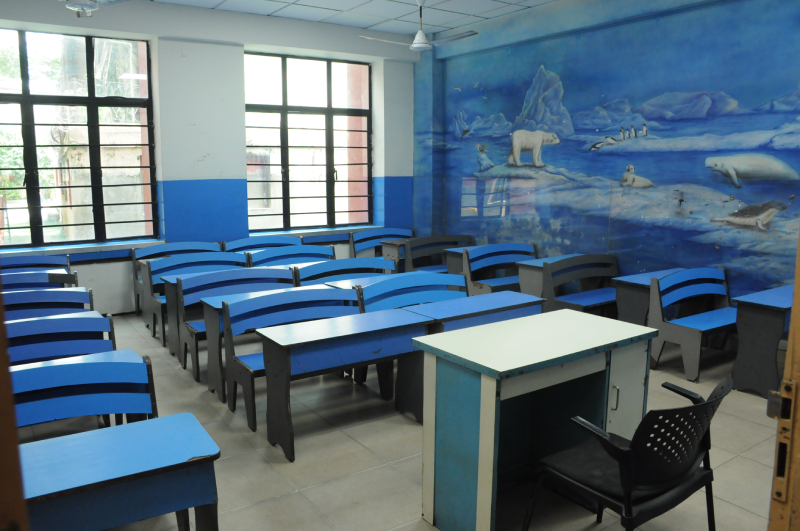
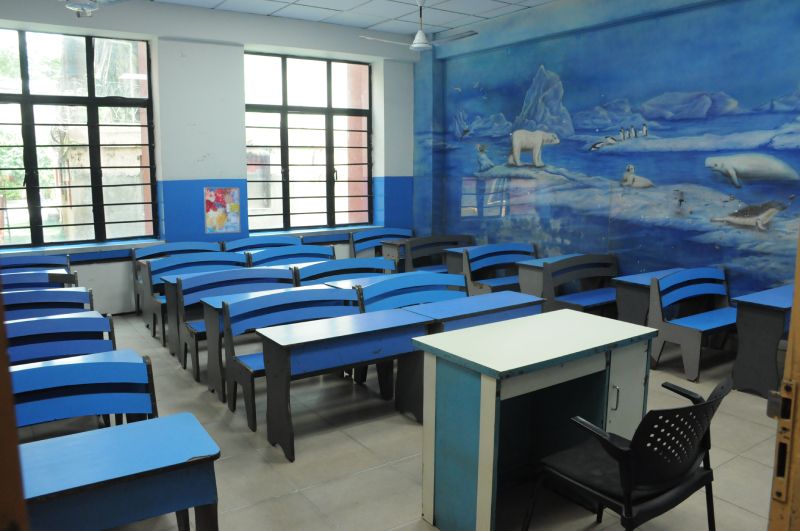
+ wall art [203,186,242,235]
